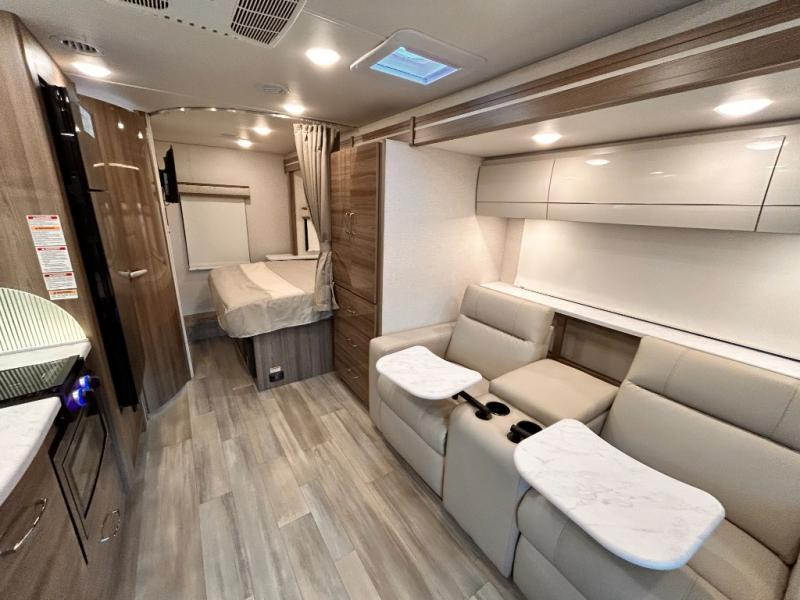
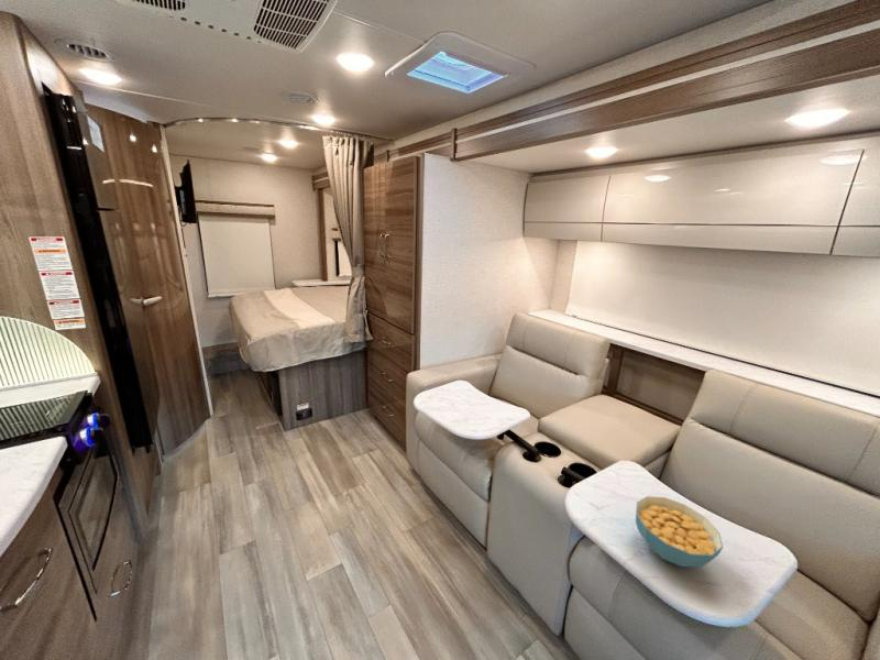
+ cereal bowl [635,495,724,569]
